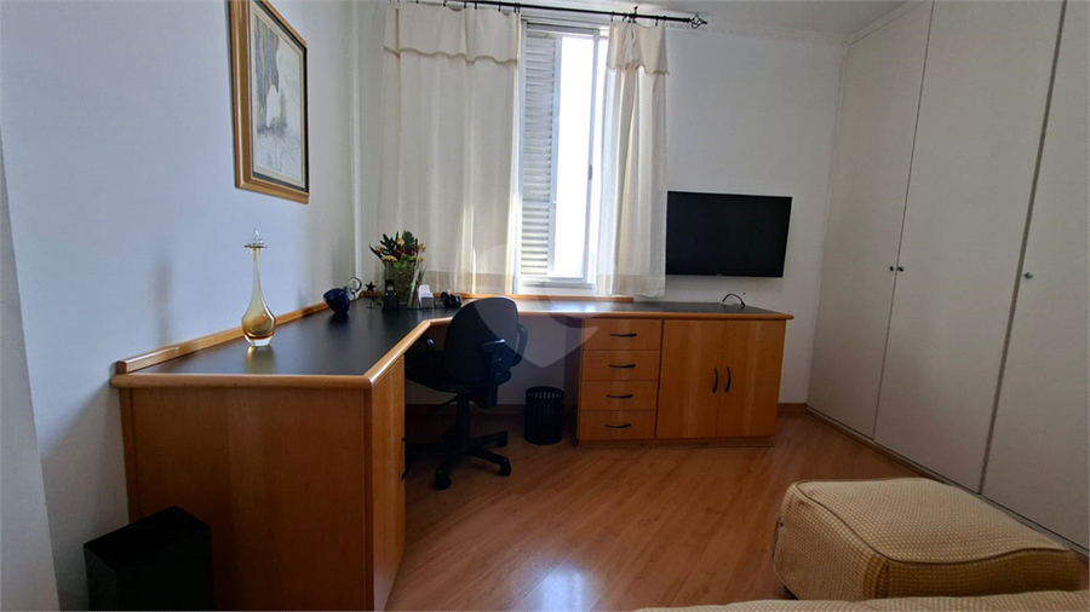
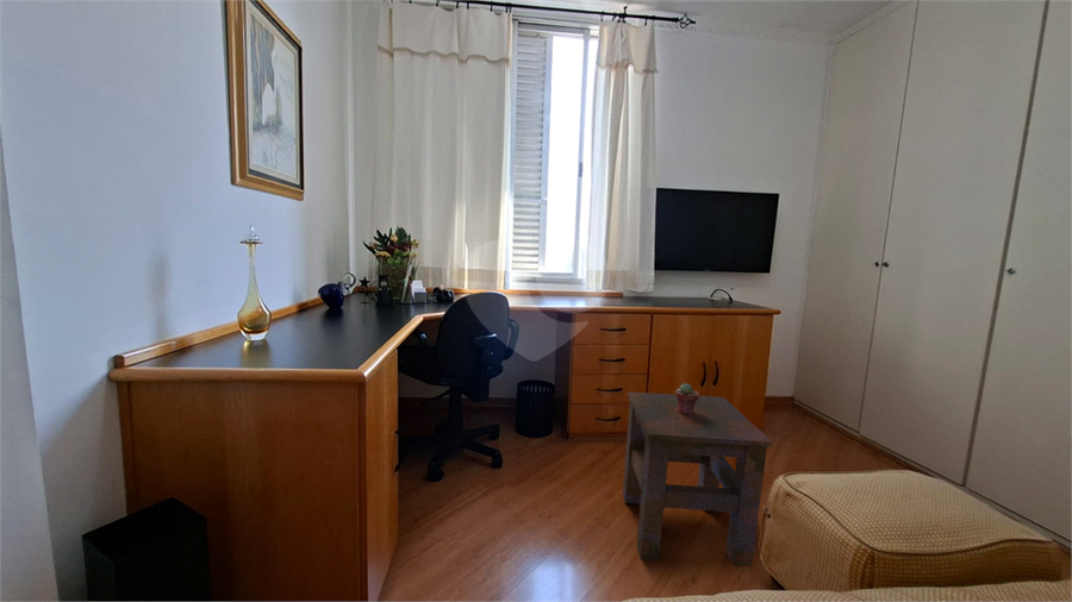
+ potted succulent [674,383,700,415]
+ side table [622,390,773,567]
